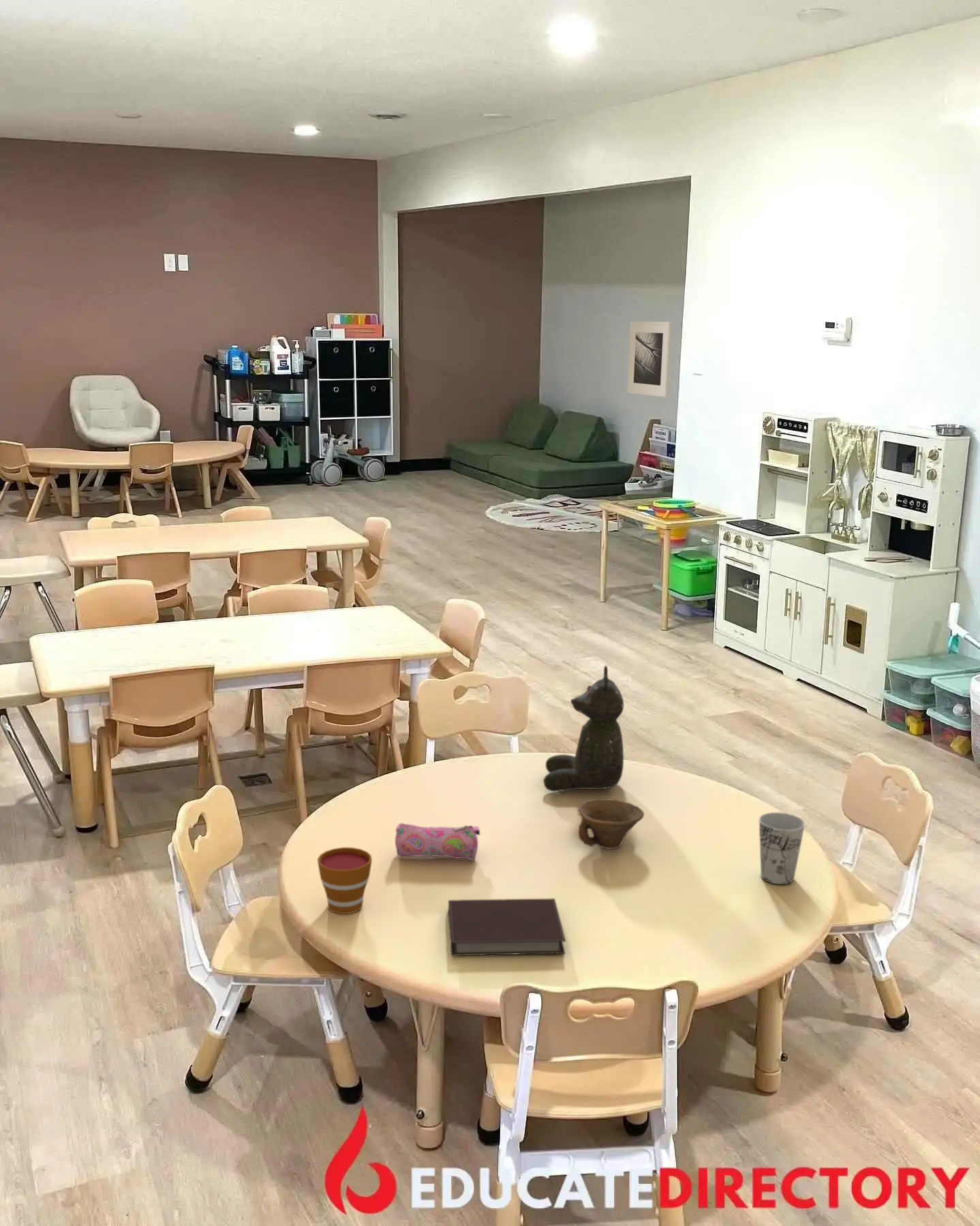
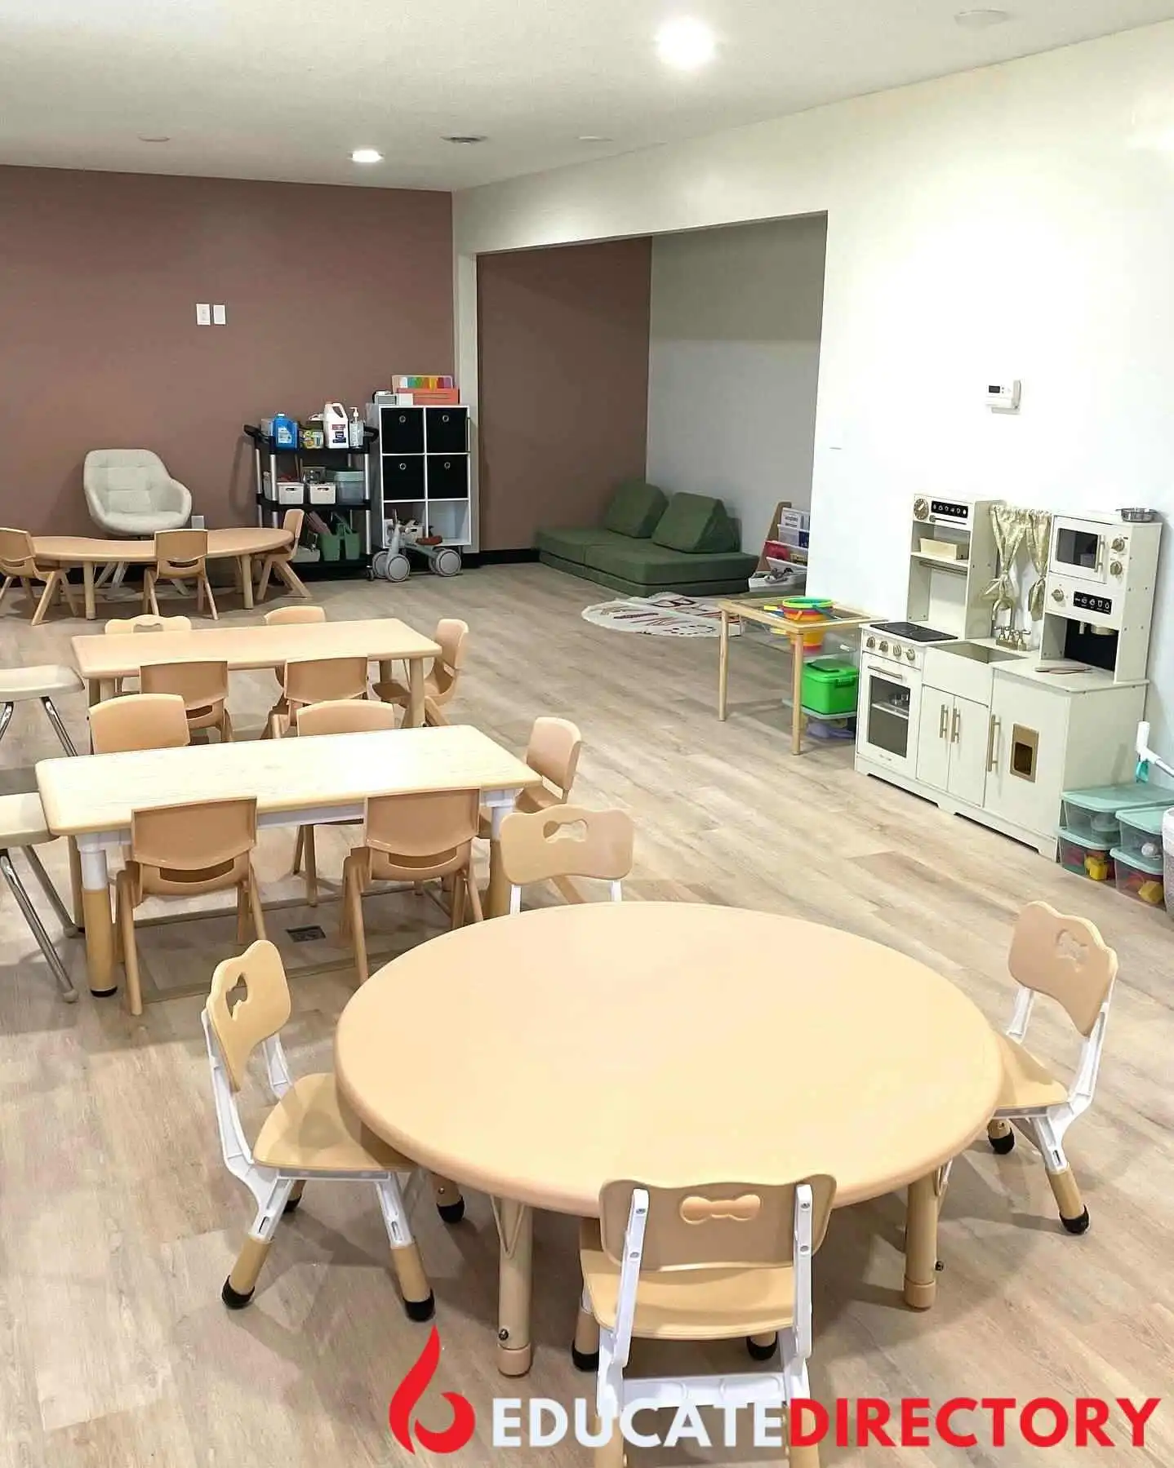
- notebook [448,898,566,956]
- cup [759,812,806,885]
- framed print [626,321,672,398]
- pencil case [395,823,480,861]
- bowl [577,798,645,850]
- teddy bear [542,665,624,792]
- cup [317,846,373,915]
